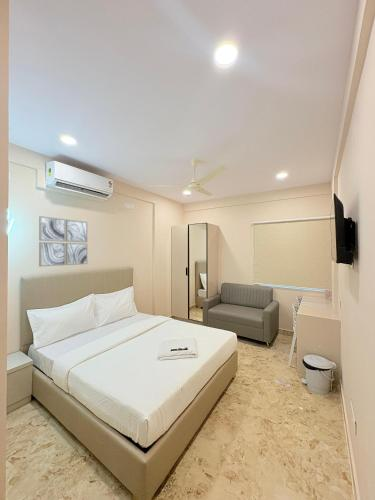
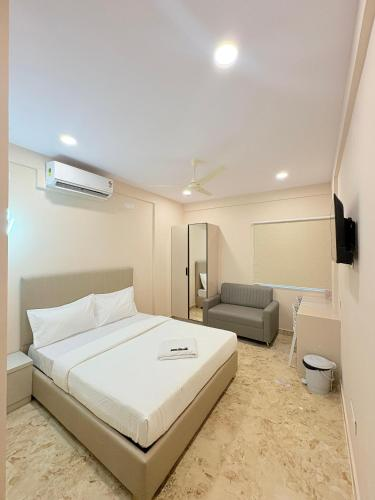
- wall art [38,215,88,267]
